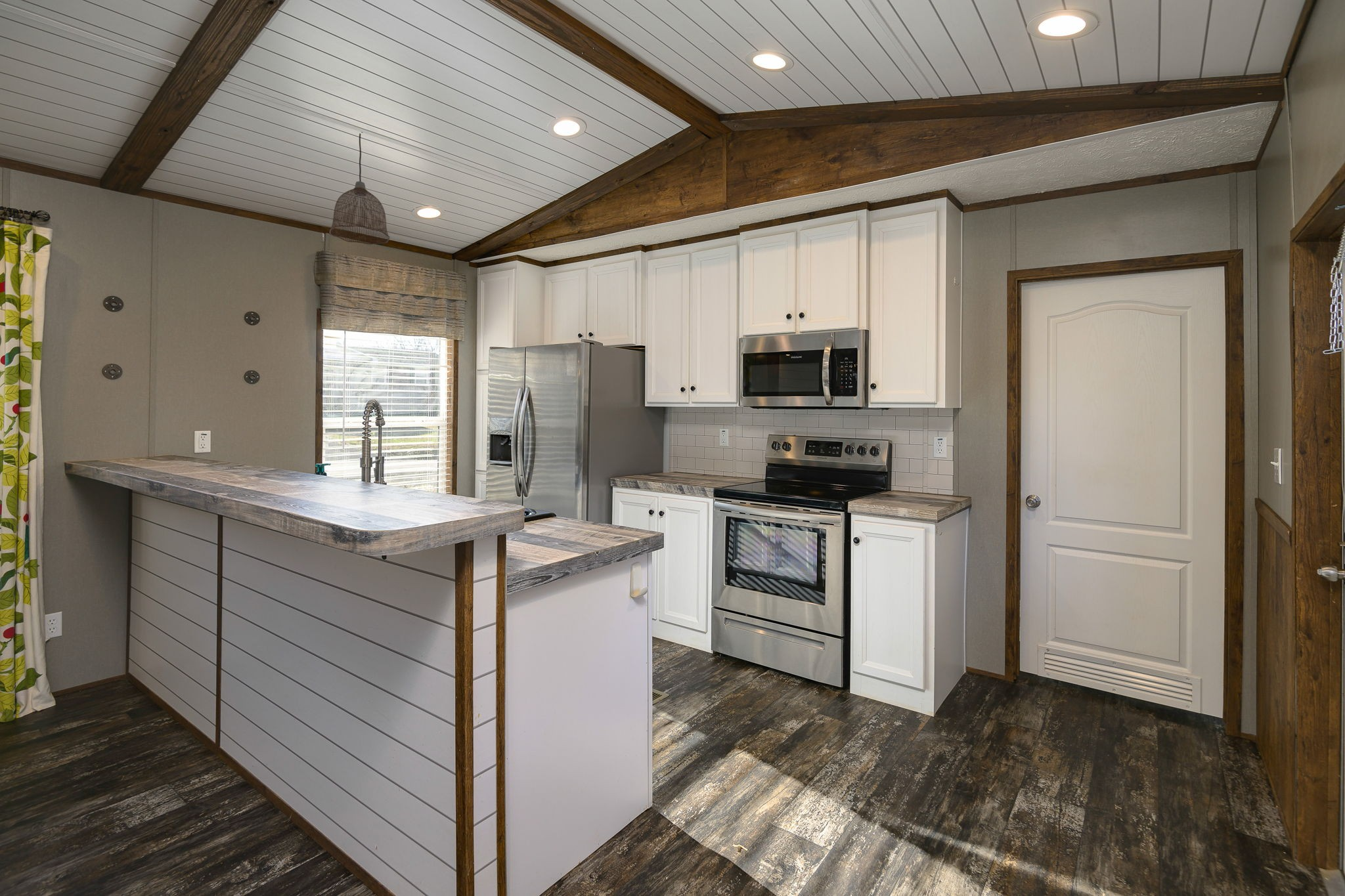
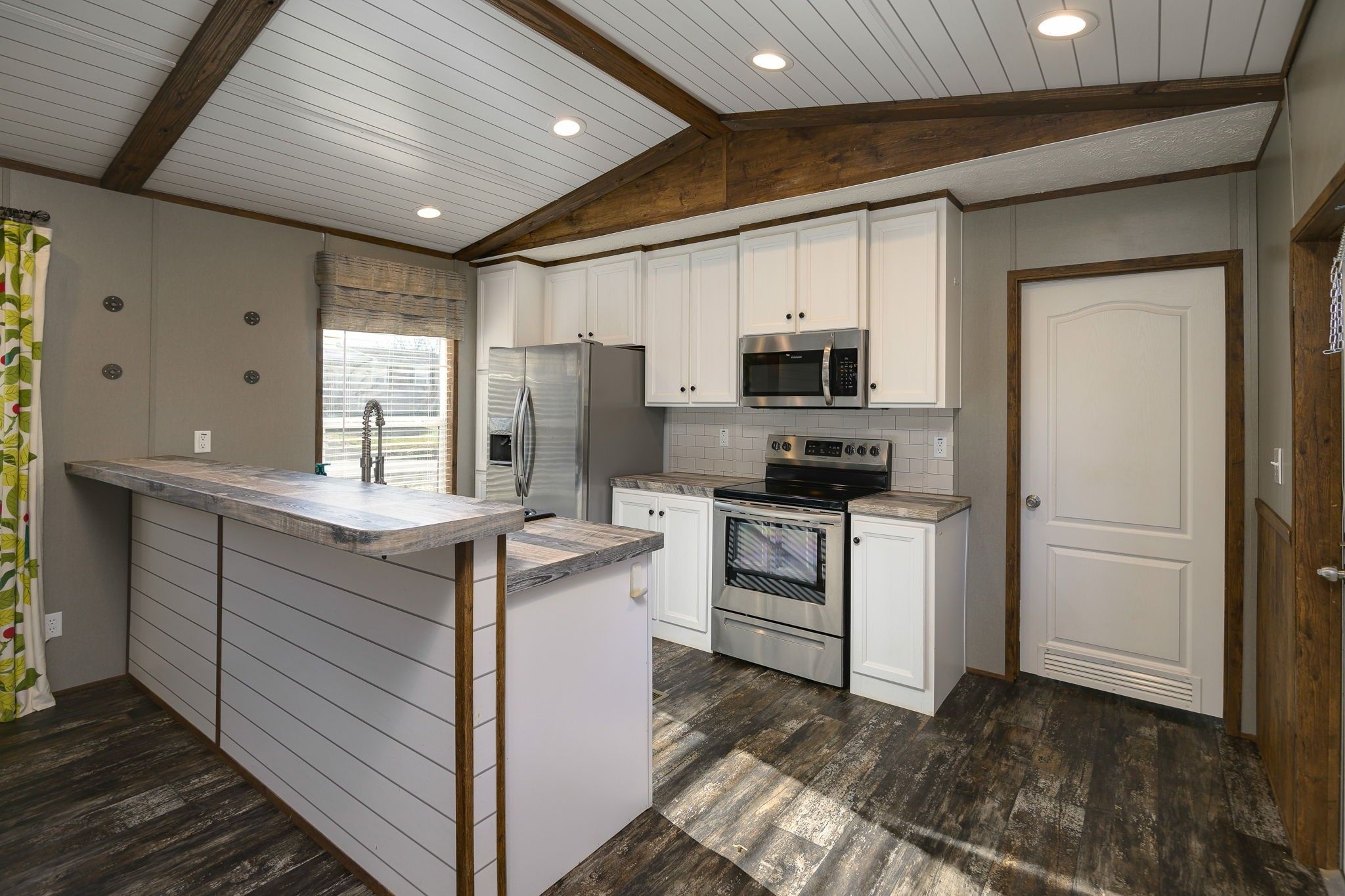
- pendant lamp [328,133,391,245]
